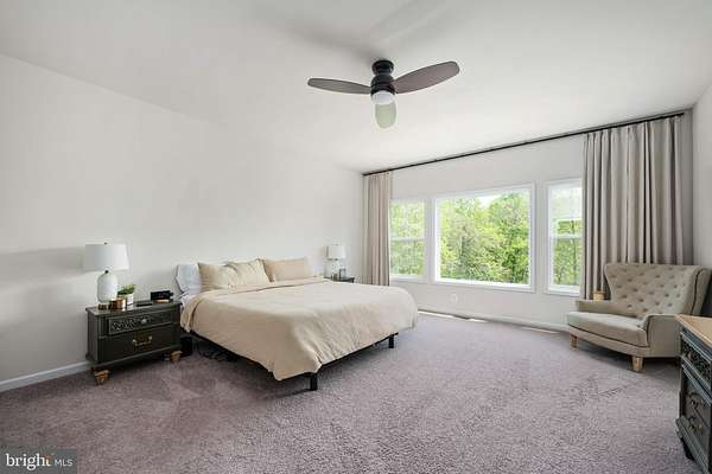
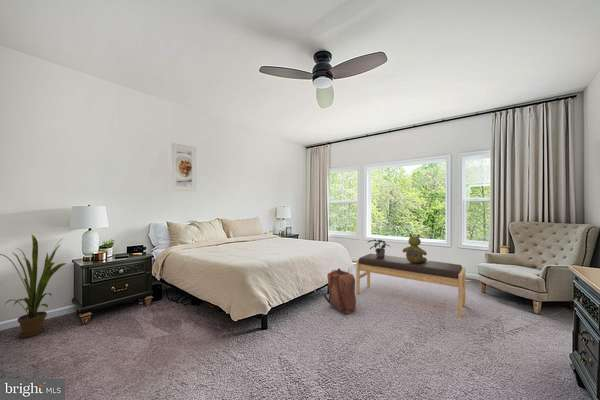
+ backpack [323,267,357,315]
+ stuffed bear [402,233,428,263]
+ potted plant [366,238,390,258]
+ house plant [0,234,67,338]
+ bench [355,253,466,318]
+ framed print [170,142,197,192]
